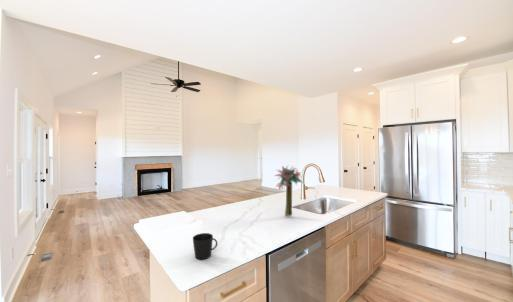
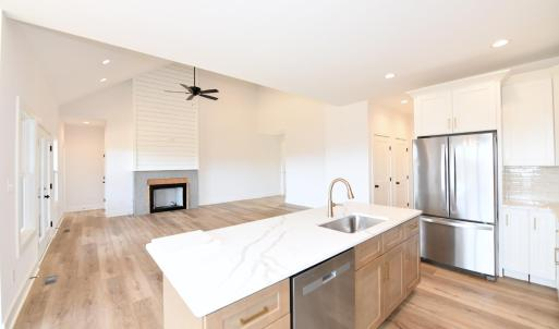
- flower bouquet [273,164,303,218]
- cup [192,232,218,260]
